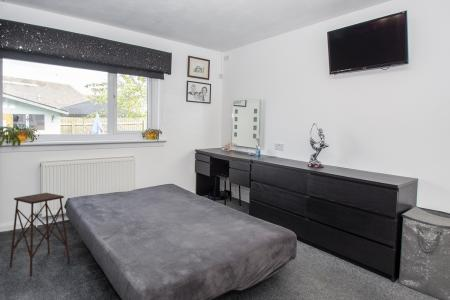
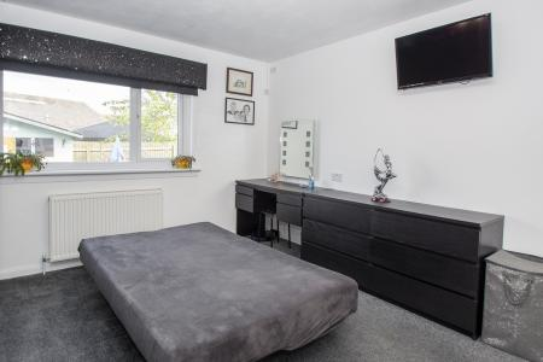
- side table [9,192,71,278]
